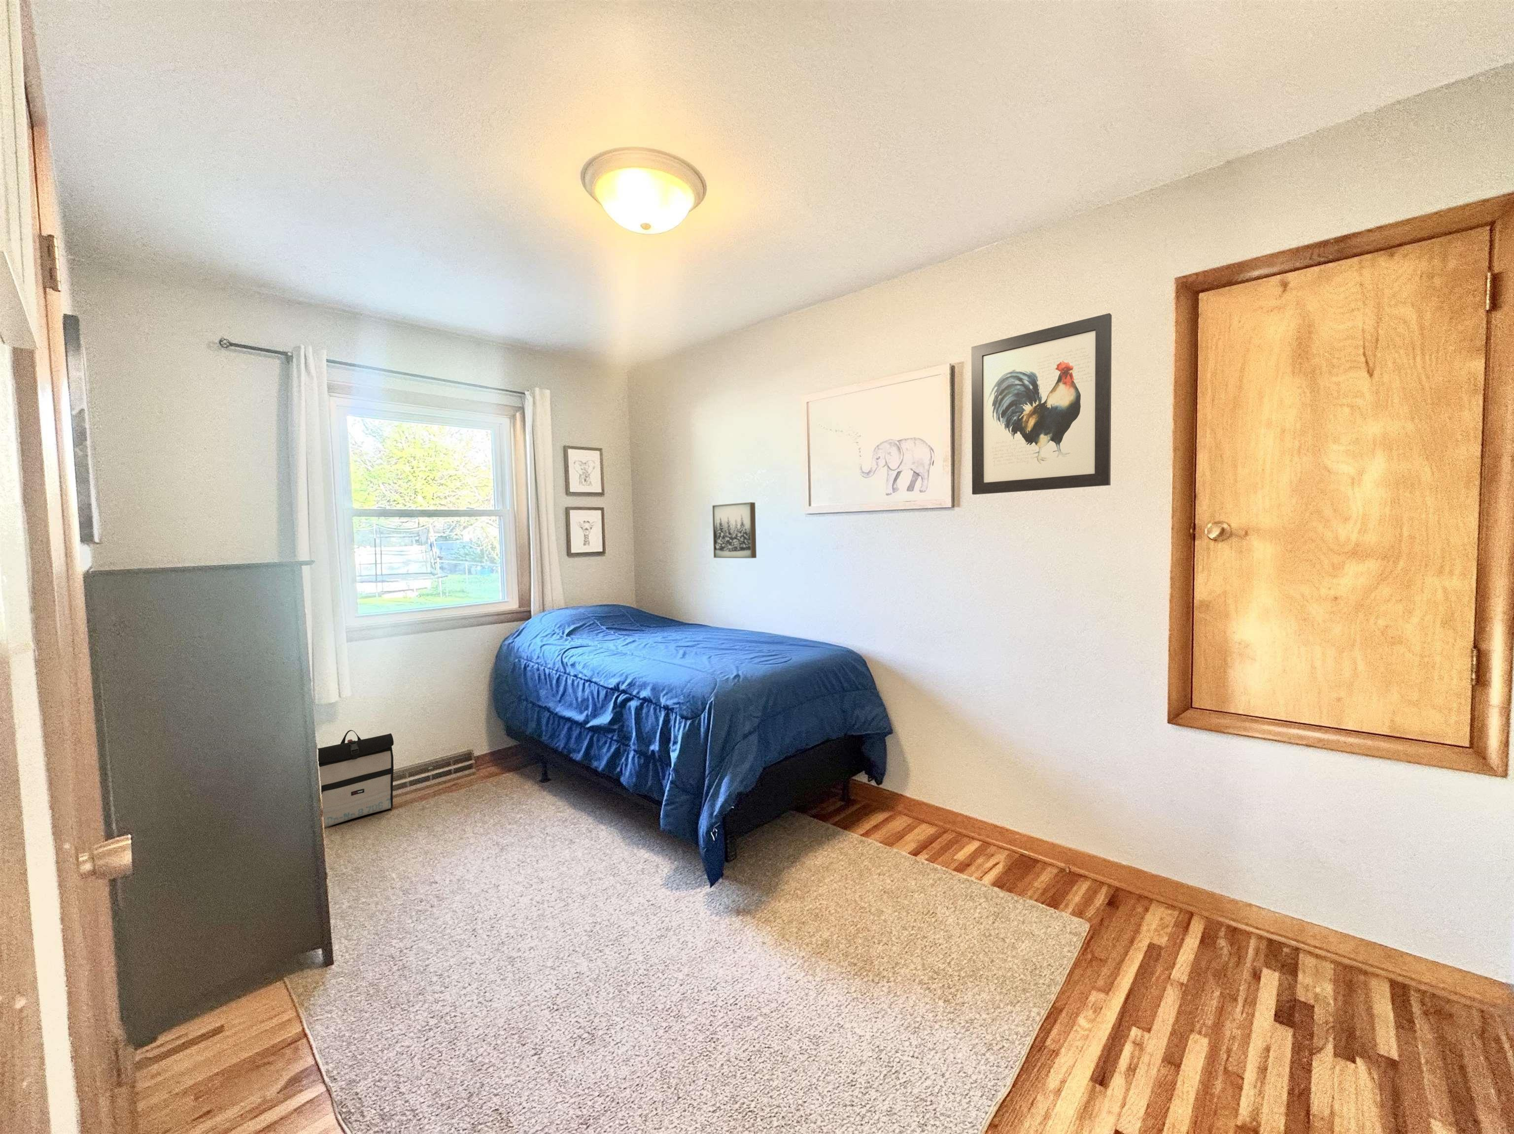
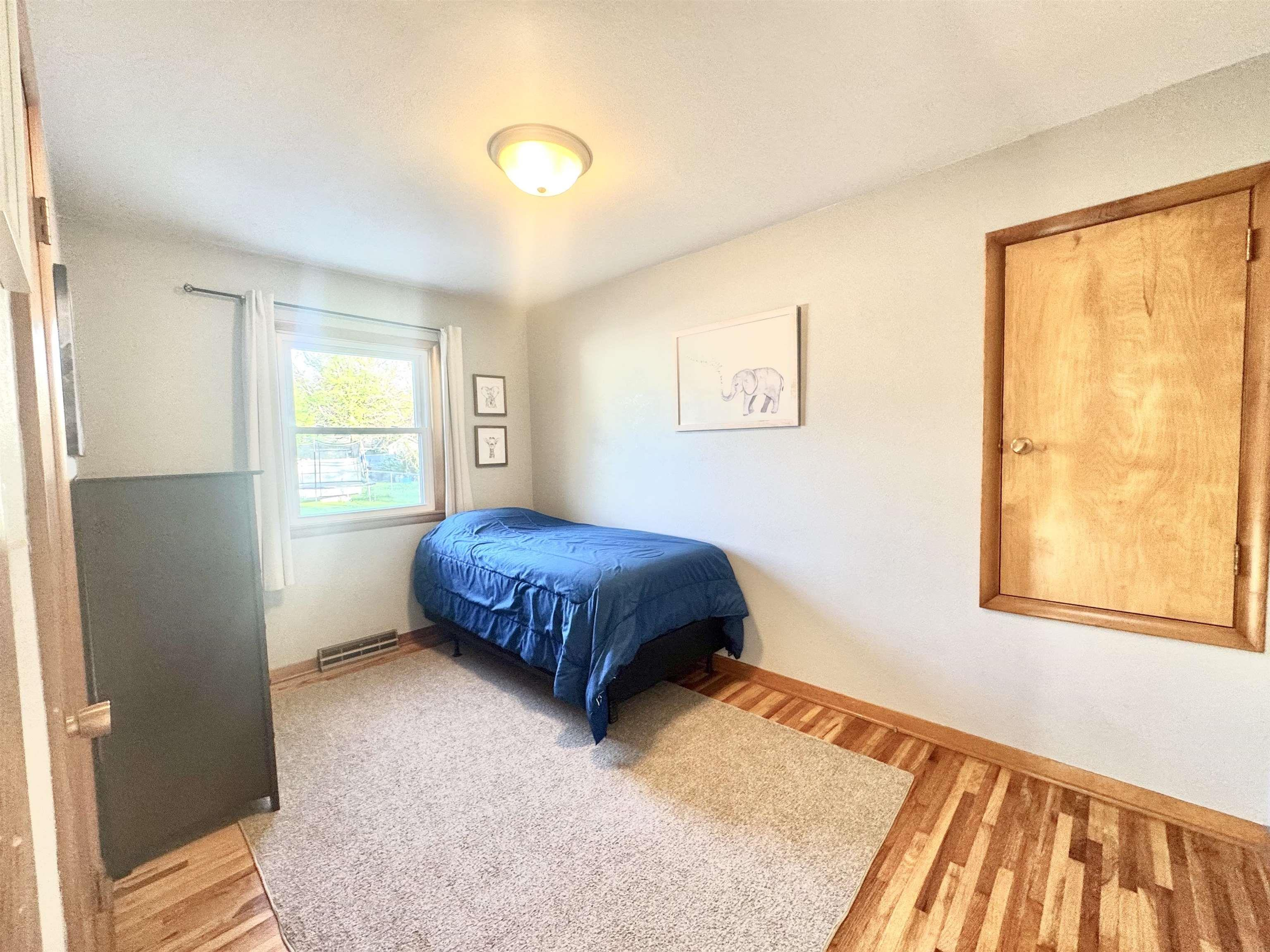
- wall art [970,312,1112,496]
- wall art [712,501,757,559]
- backpack [318,729,395,828]
